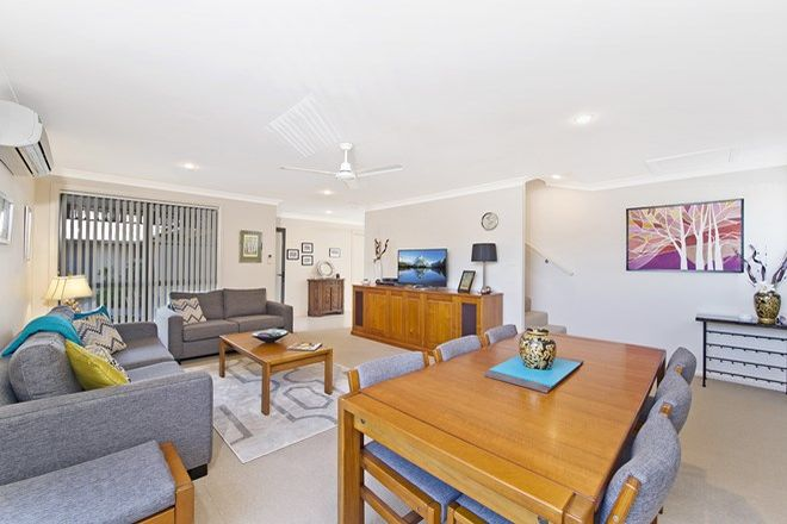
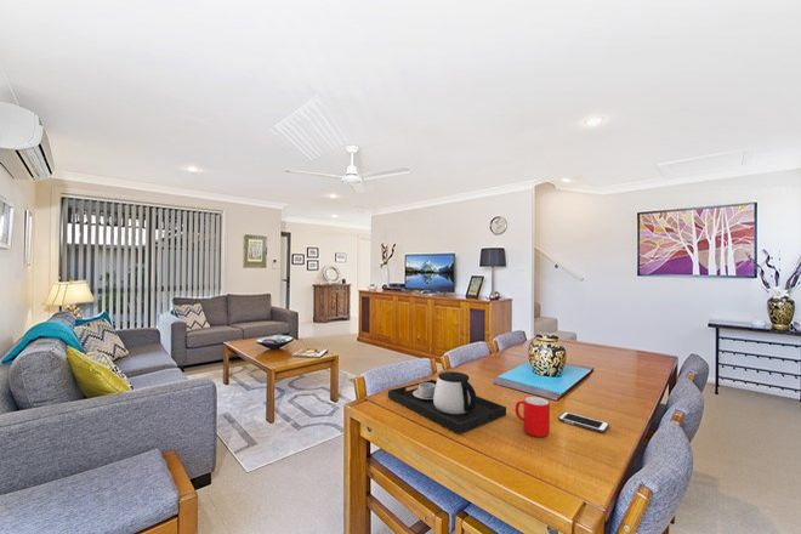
+ cell phone [557,410,610,433]
+ cup [515,396,551,438]
+ teapot [387,370,507,434]
